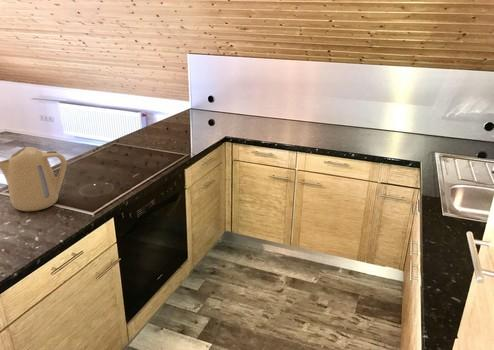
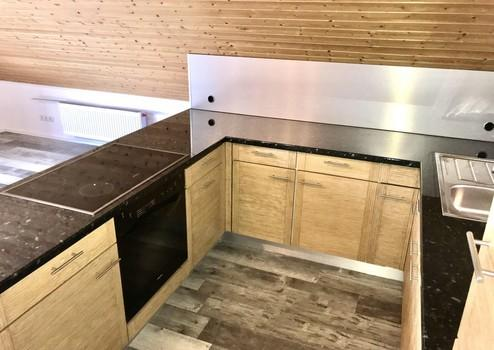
- kettle [0,146,68,212]
